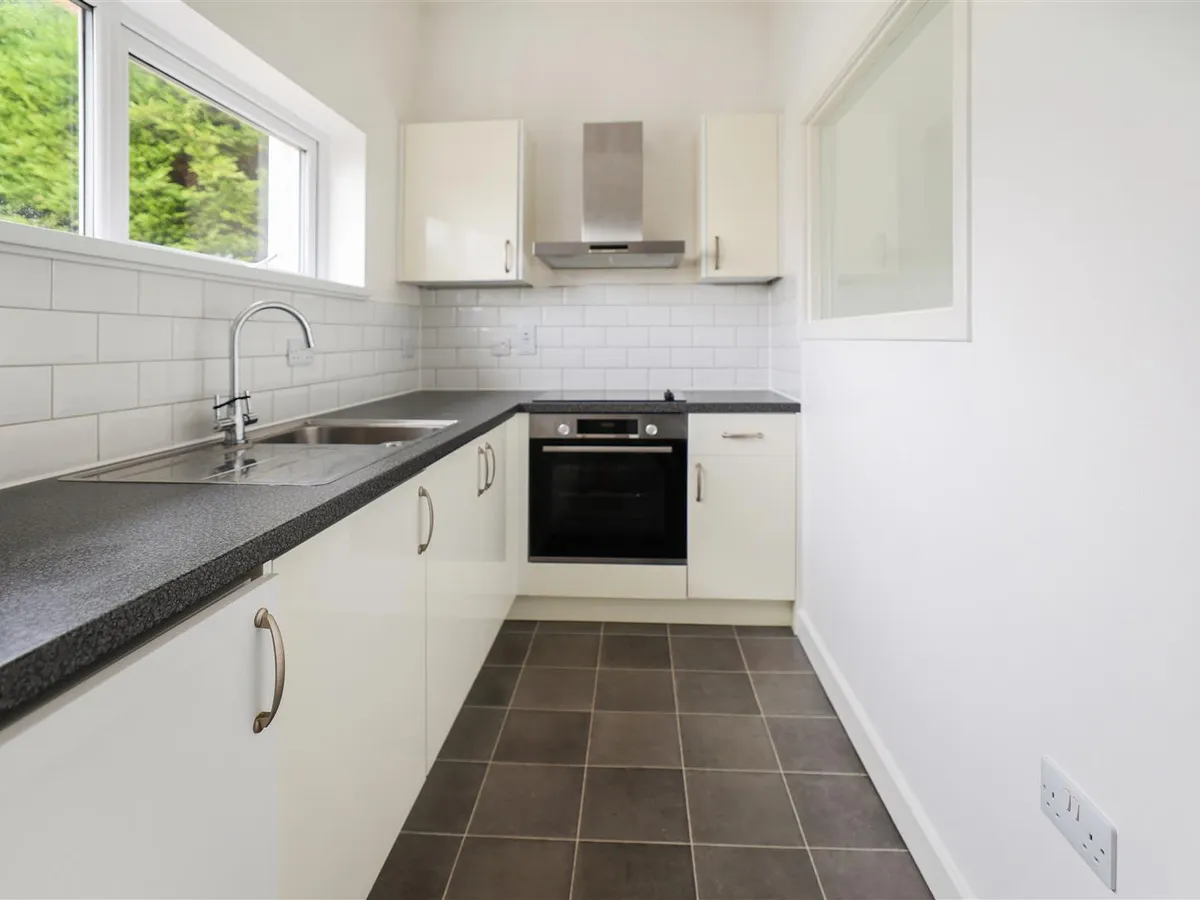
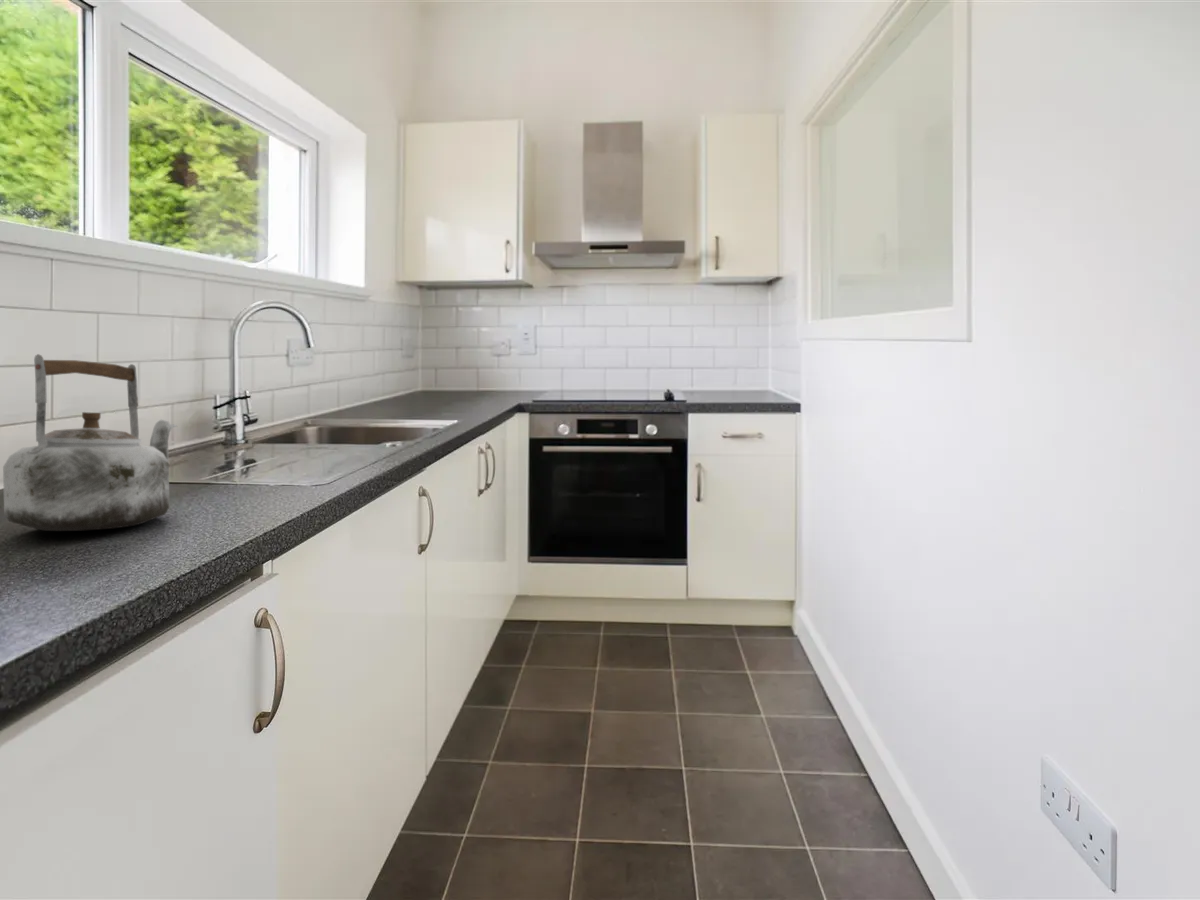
+ kettle [2,353,178,532]
